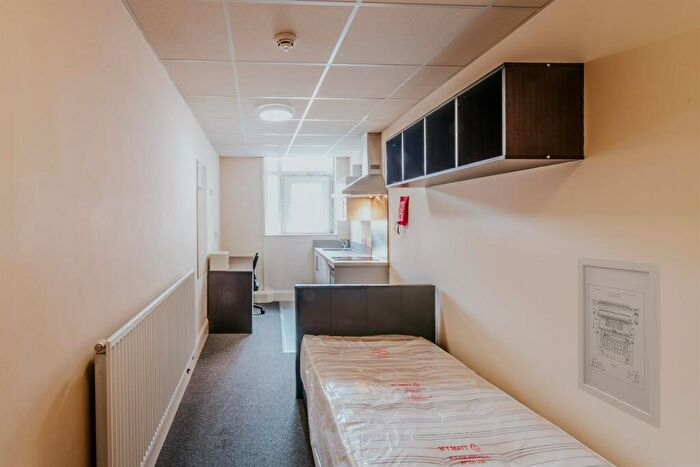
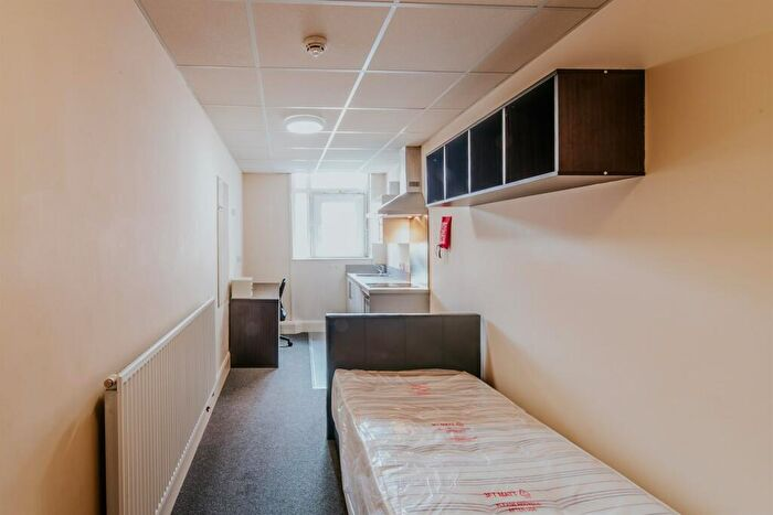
- wall art [577,256,661,429]
